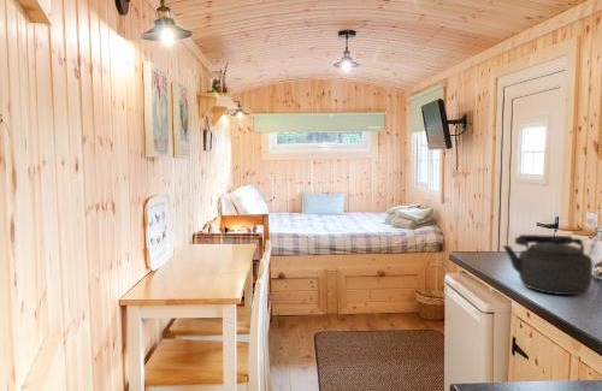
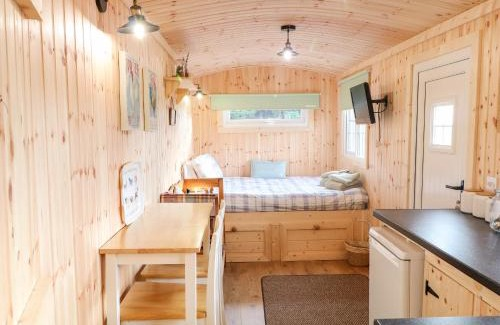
- kettle [501,233,594,296]
